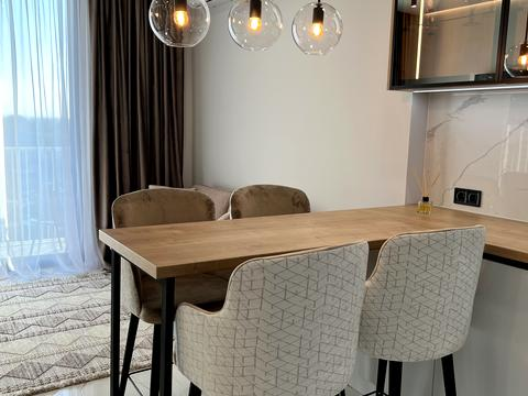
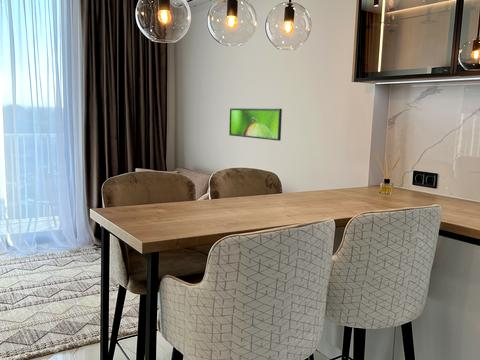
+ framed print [228,107,283,142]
